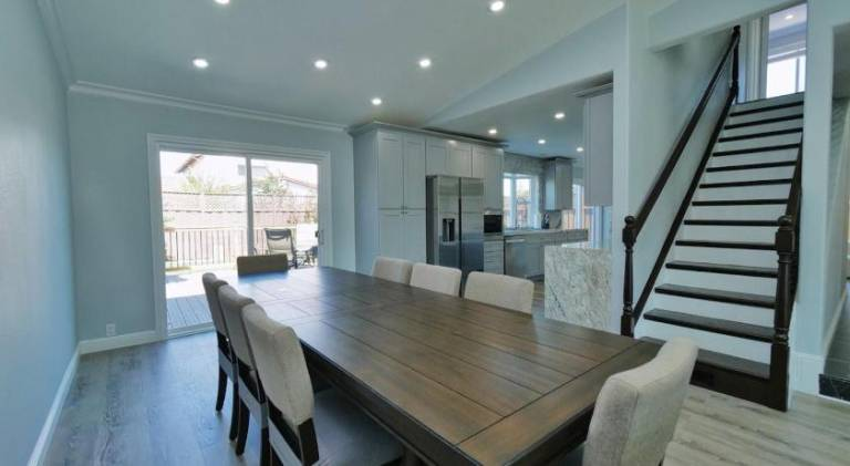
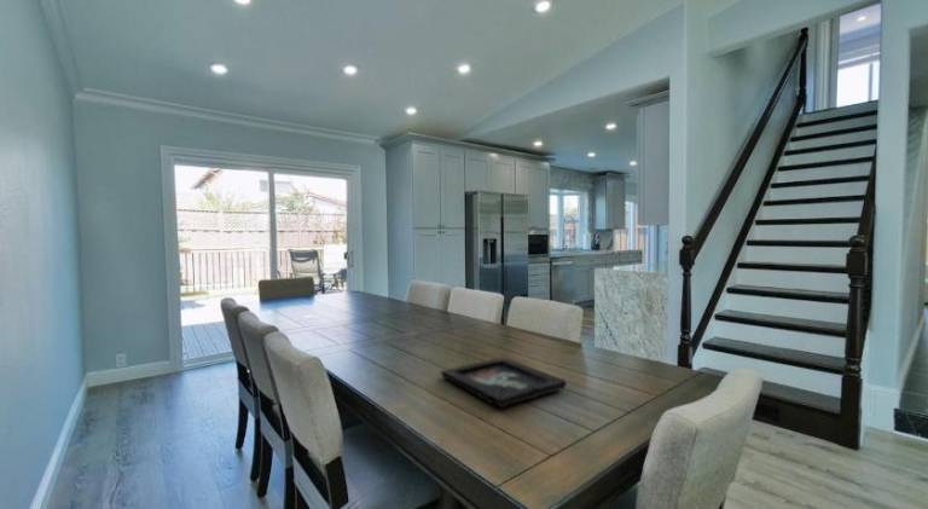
+ decorative tray [440,357,568,409]
